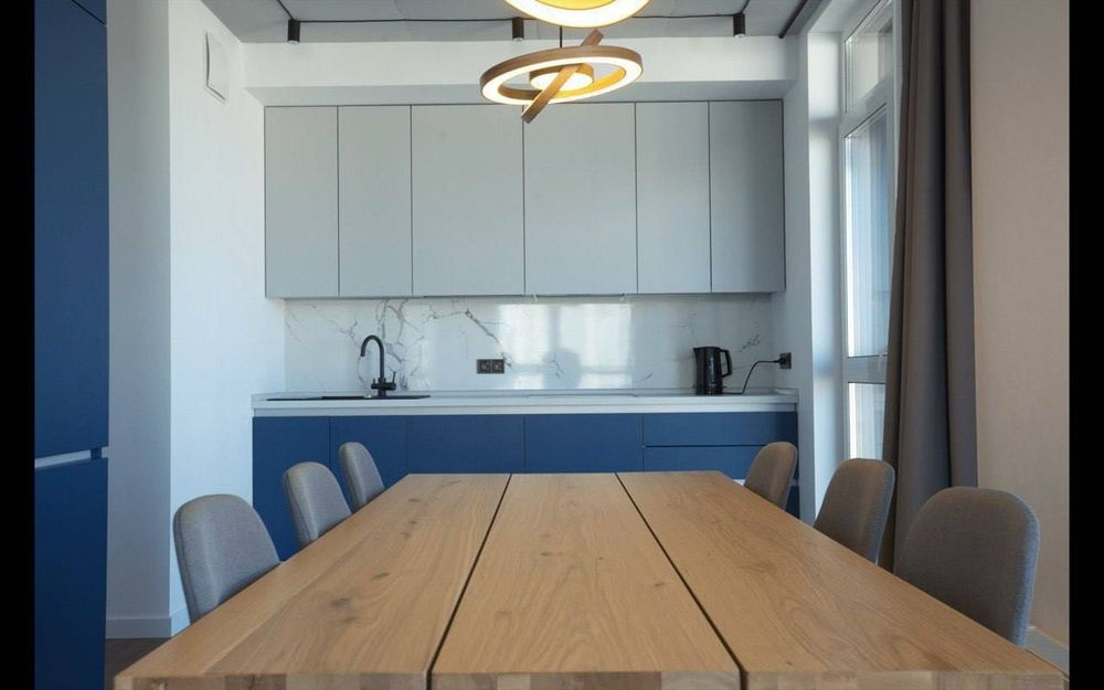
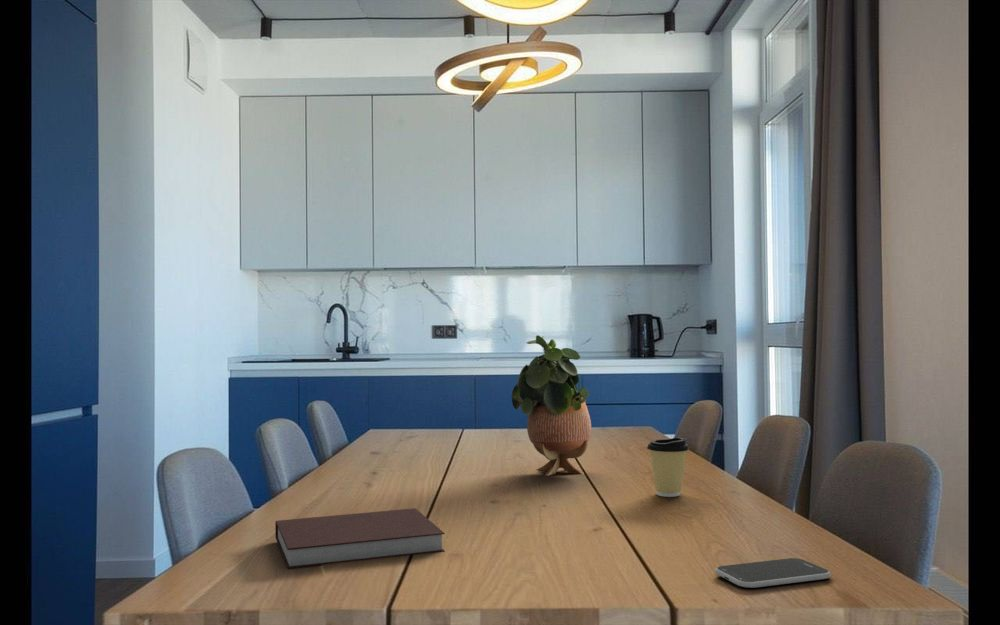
+ smartphone [714,557,832,589]
+ potted plant [510,335,592,477]
+ coffee cup [646,436,690,498]
+ notebook [274,507,446,570]
